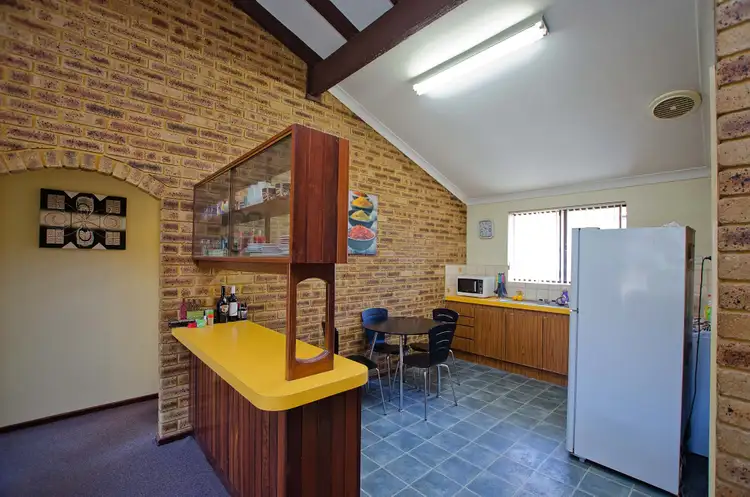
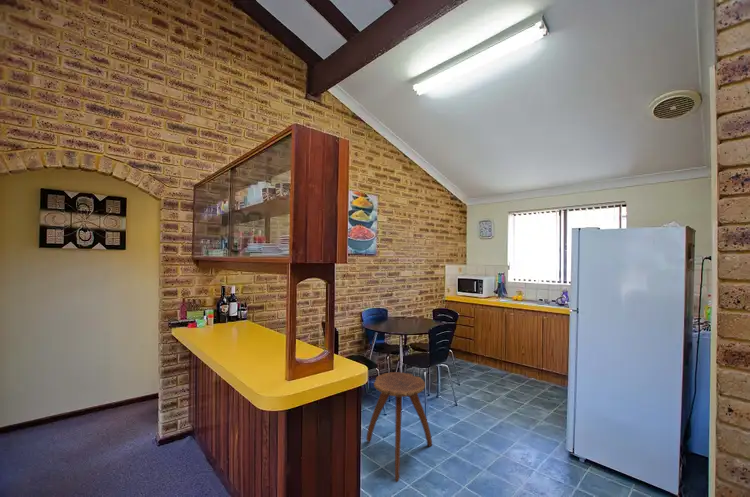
+ stool [365,371,433,483]
